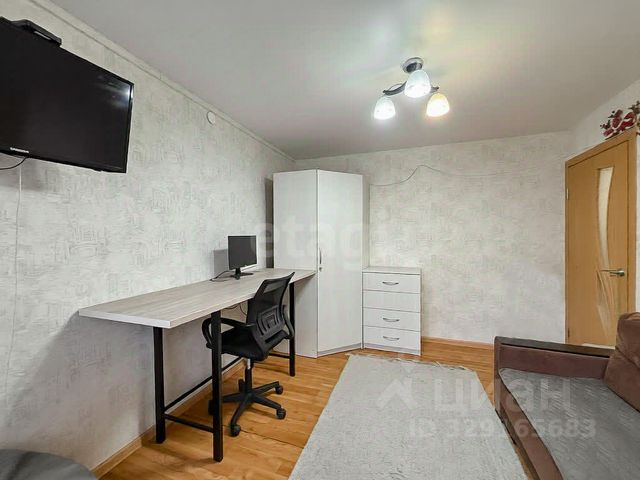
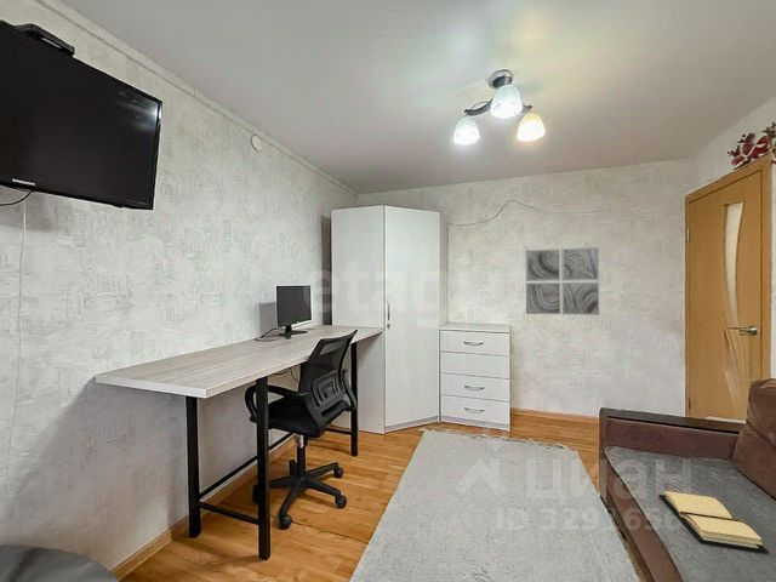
+ book [657,490,770,554]
+ wall art [525,246,600,316]
